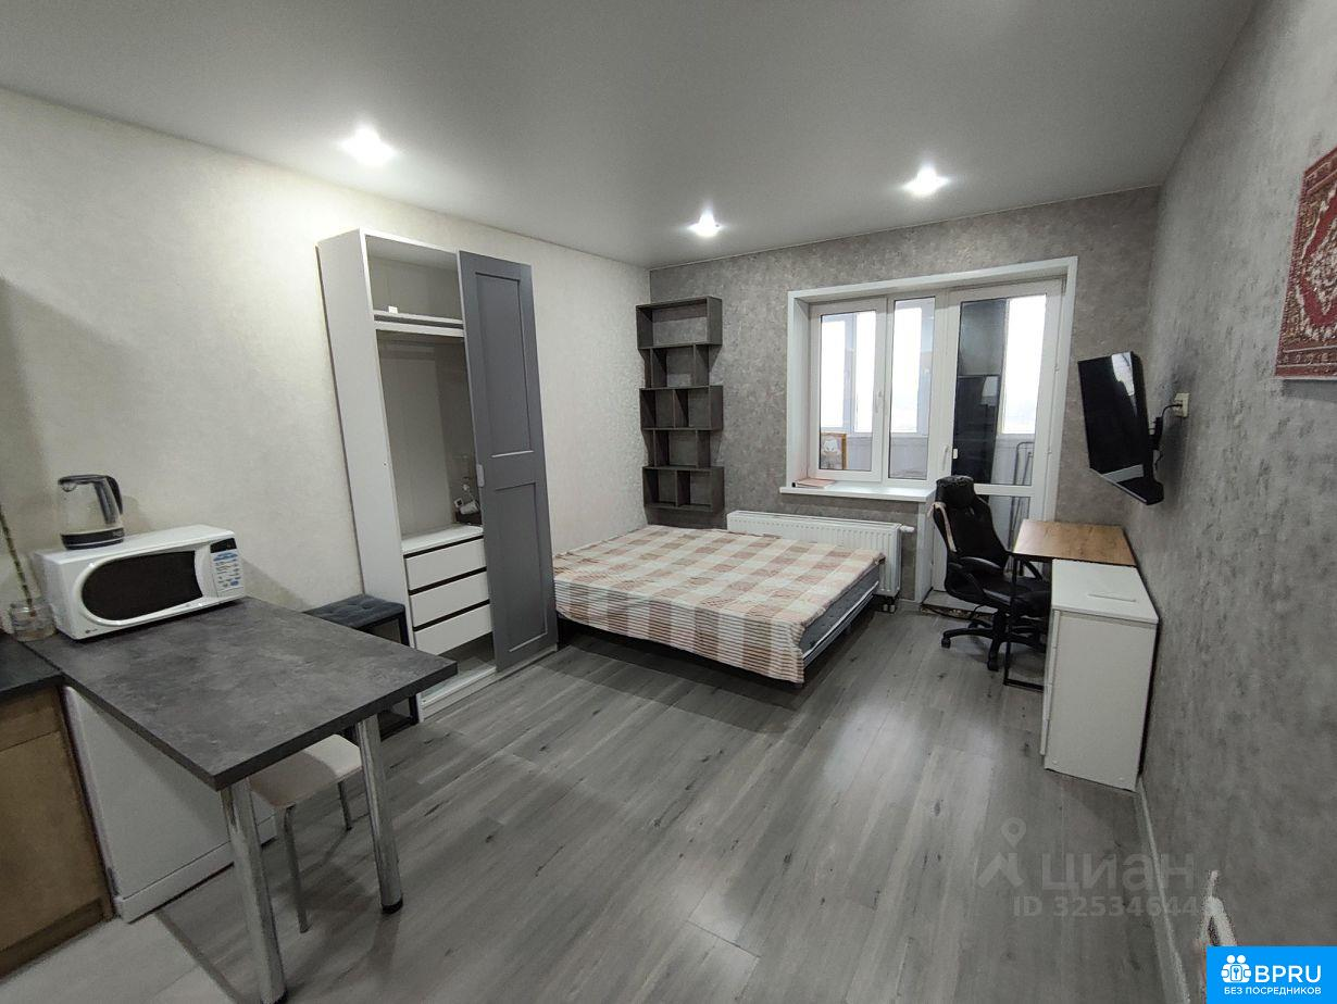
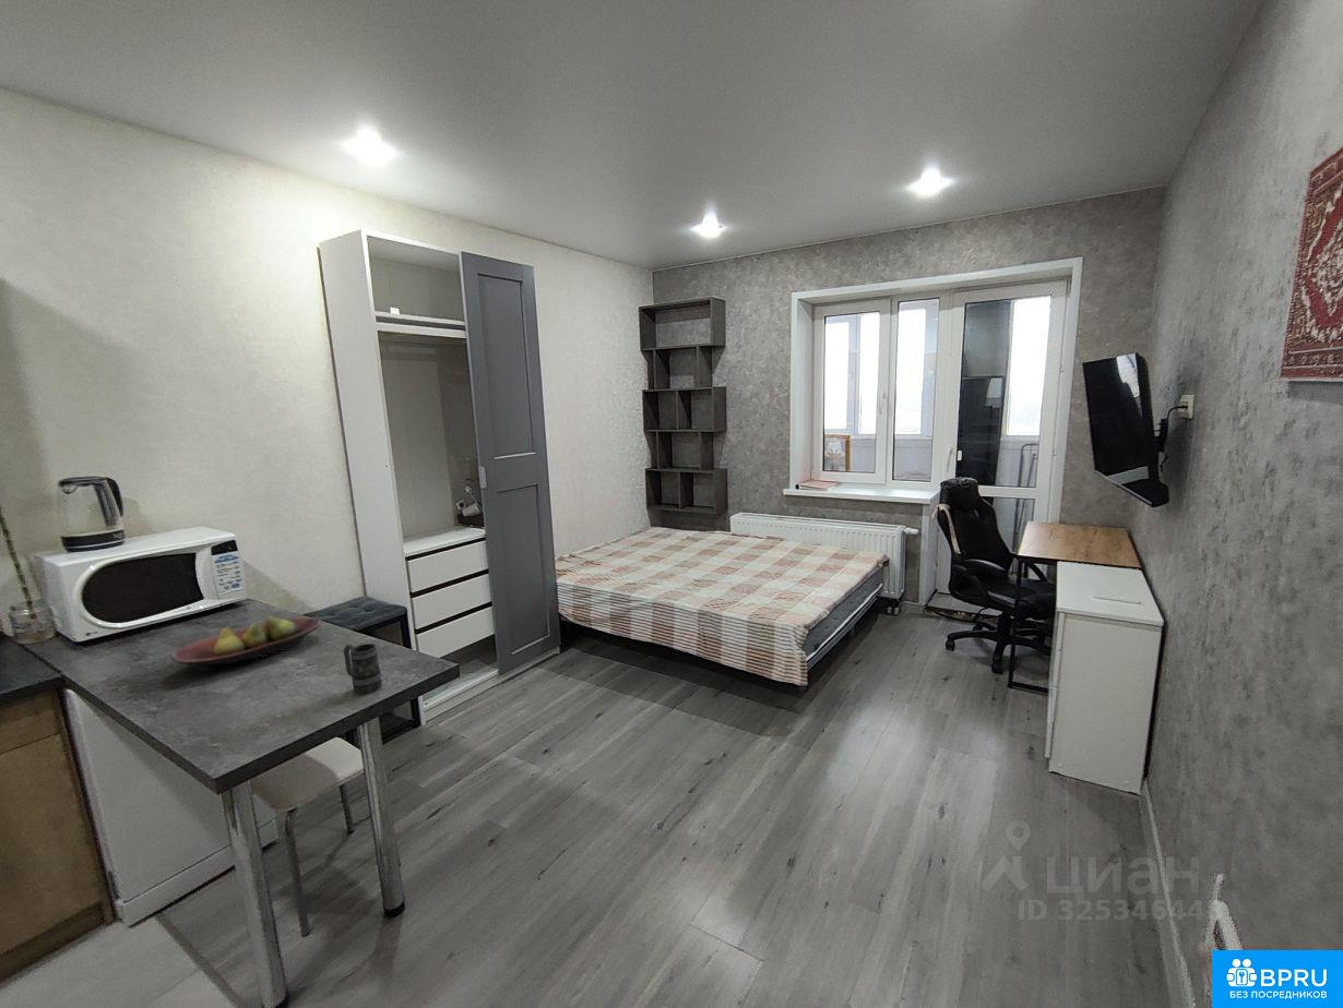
+ fruit bowl [170,615,322,672]
+ mug [343,643,383,695]
